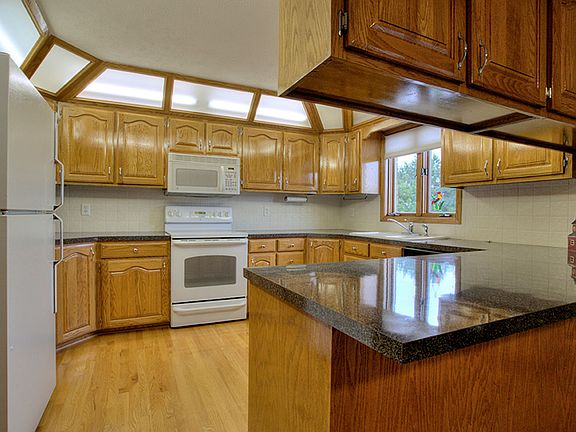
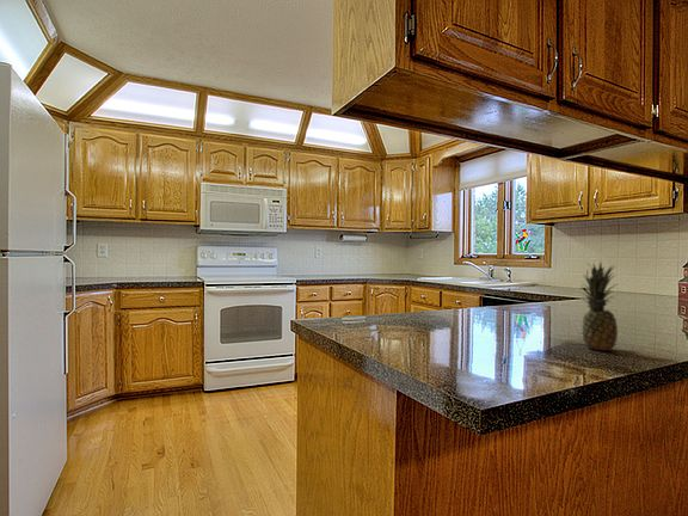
+ fruit [579,262,619,352]
